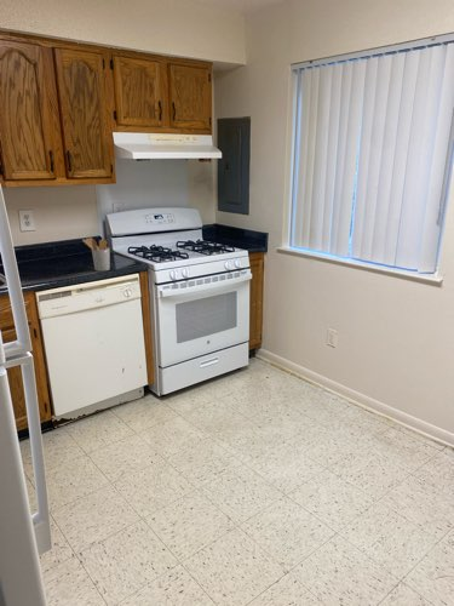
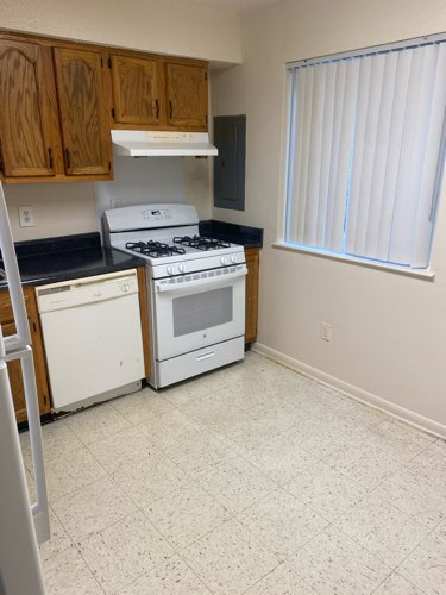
- utensil holder [81,236,111,273]
